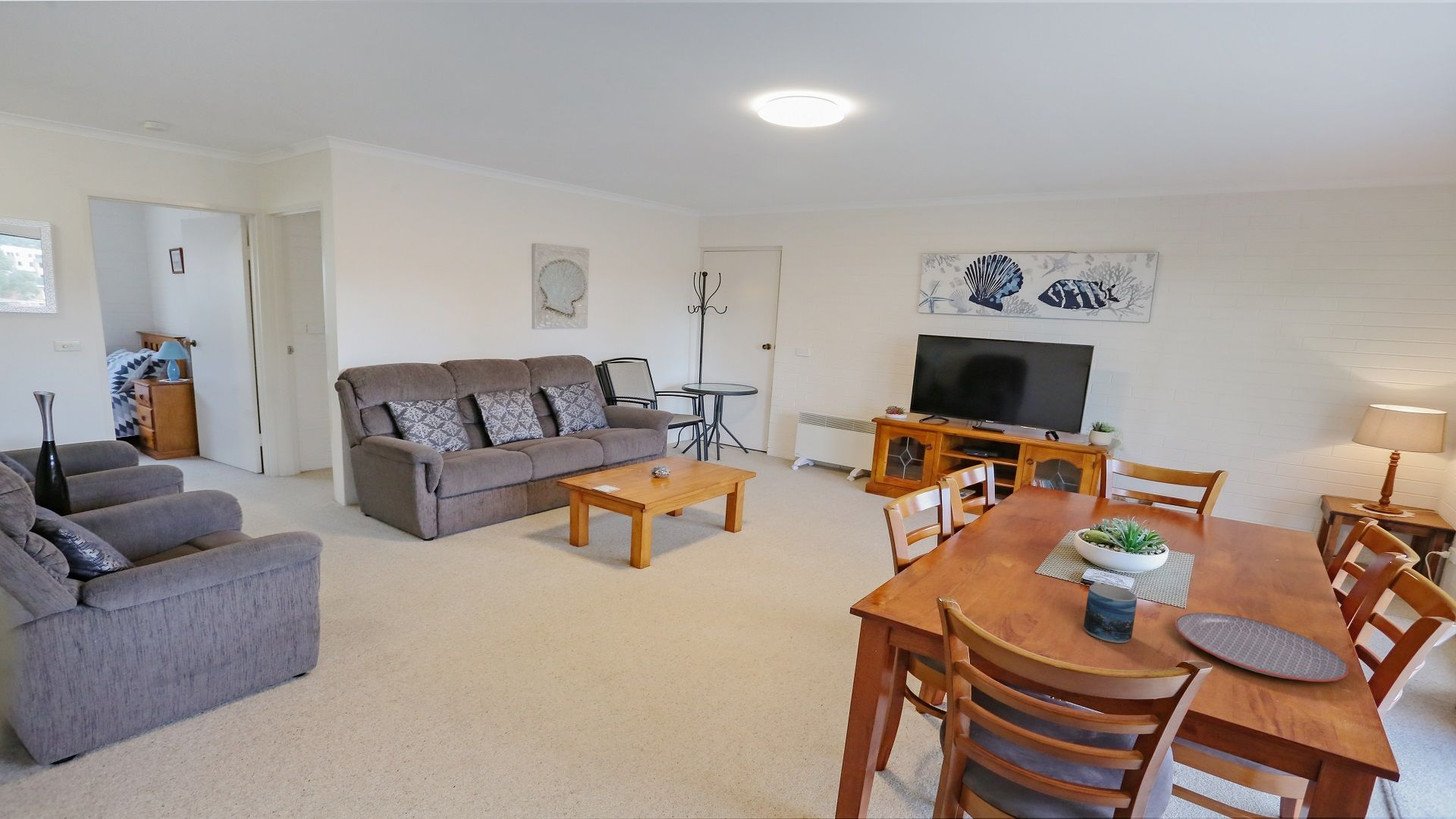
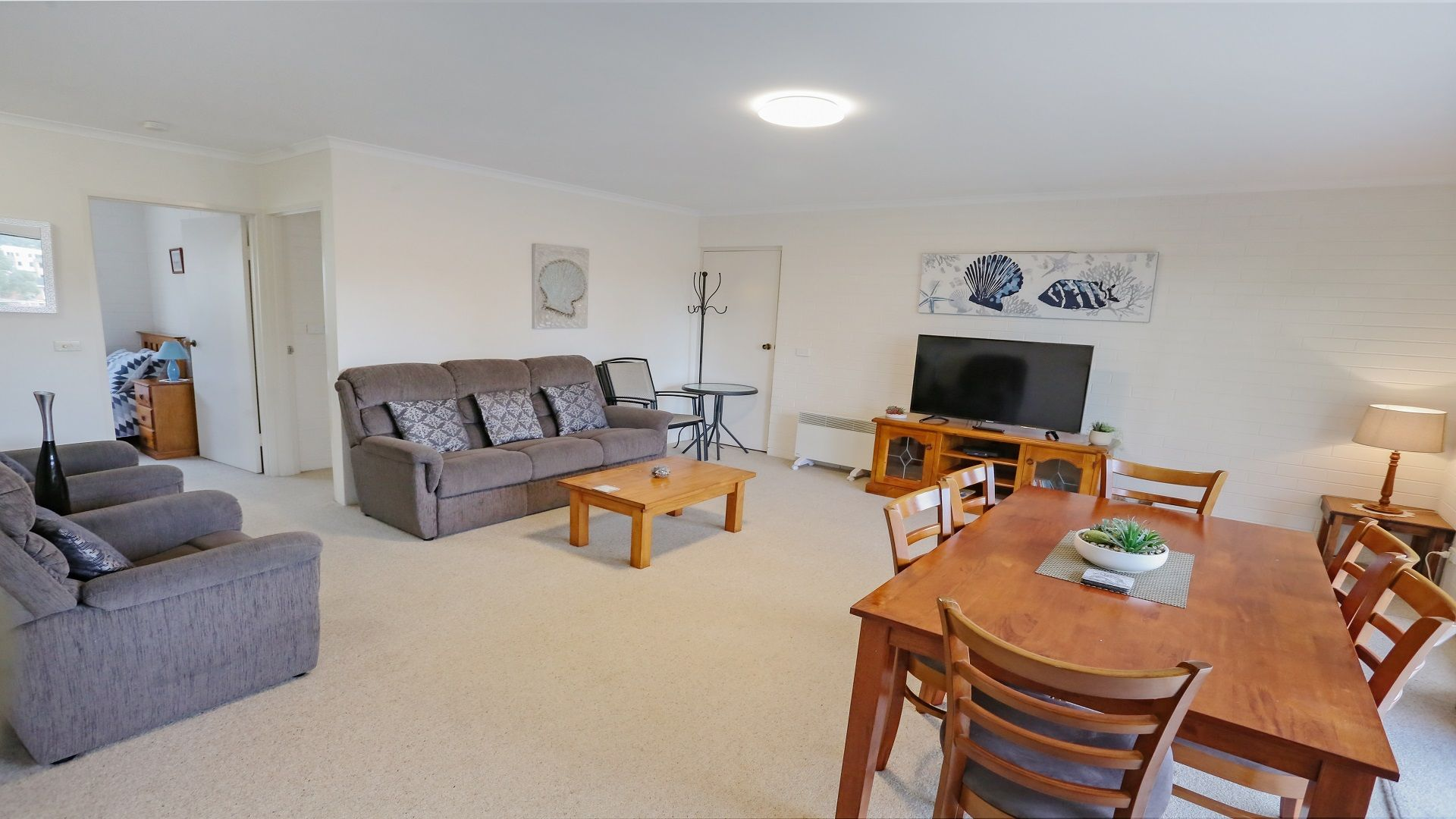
- mug [1083,581,1138,644]
- plate [1174,612,1349,682]
